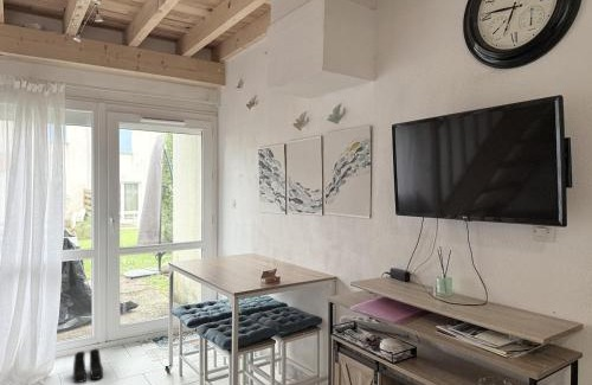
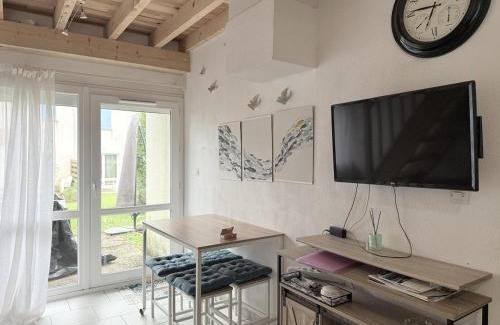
- boots [72,347,104,384]
